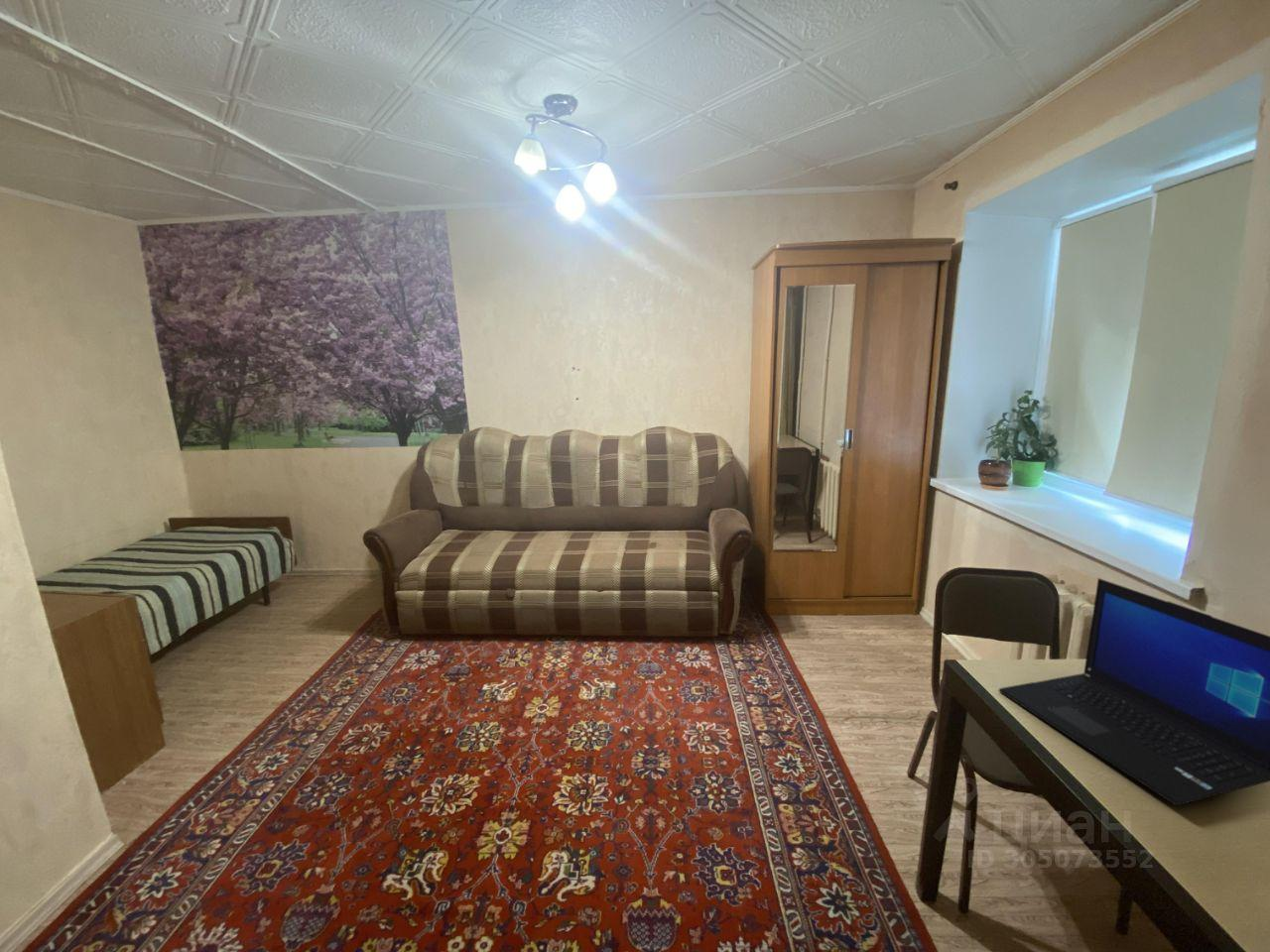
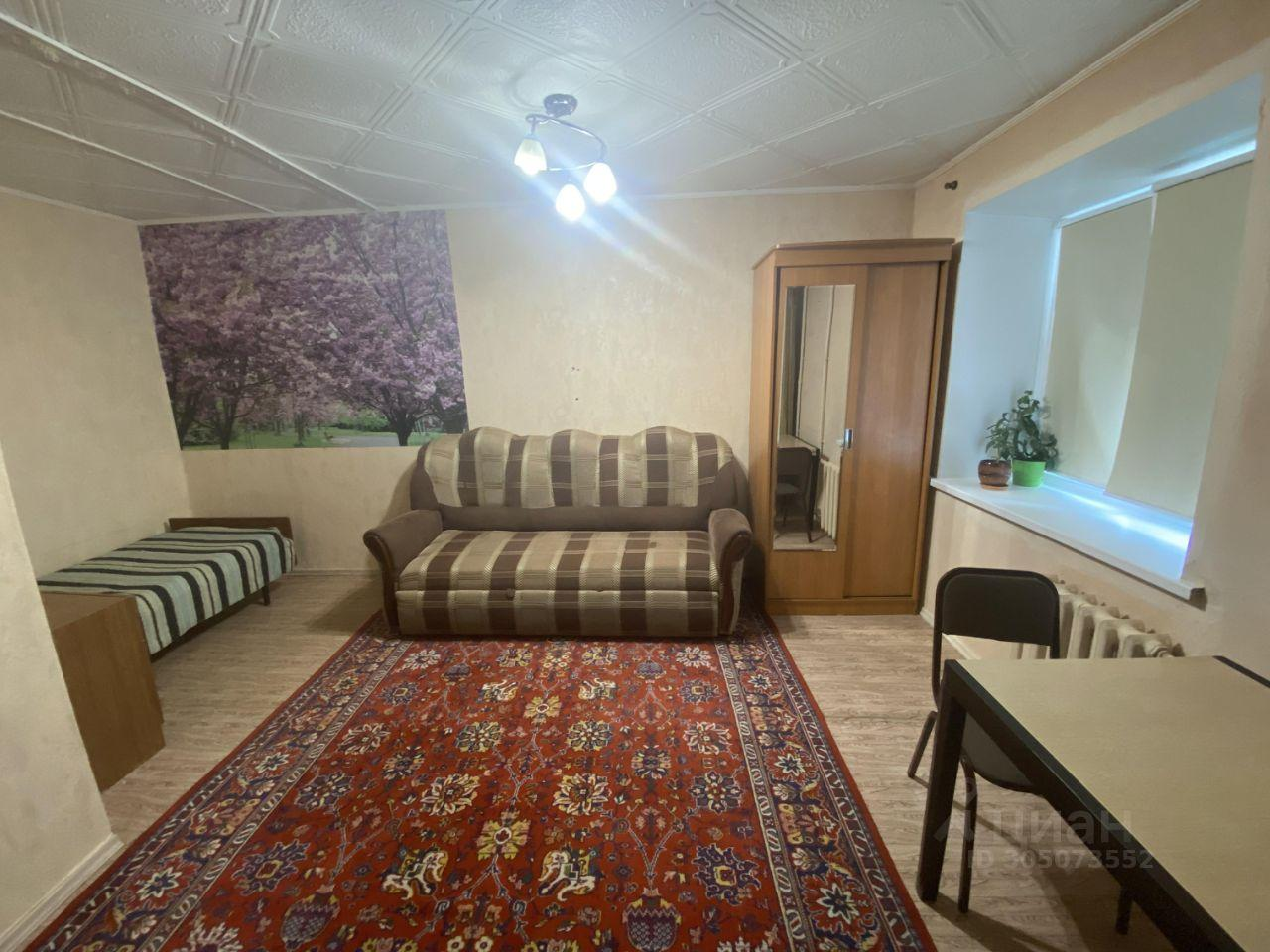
- laptop [998,577,1270,806]
